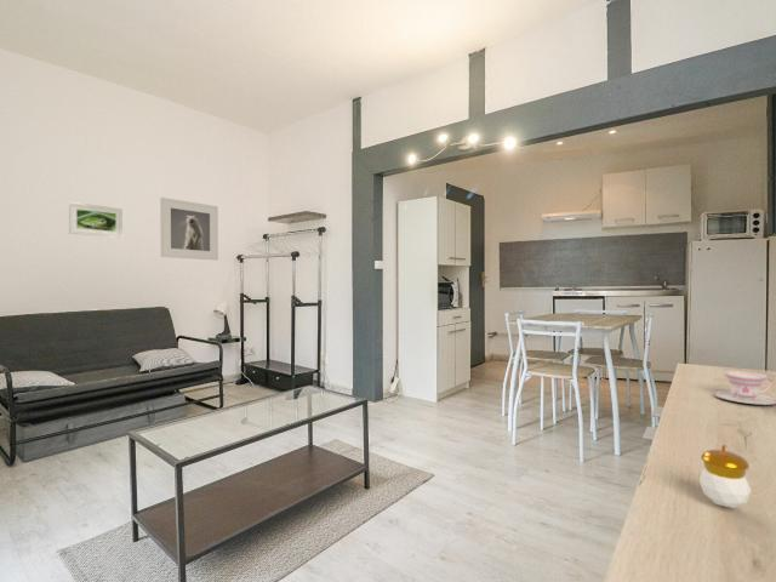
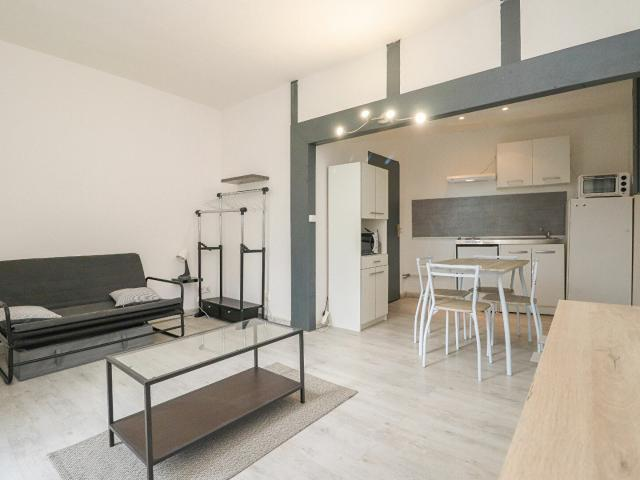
- teacup [713,370,776,406]
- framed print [68,201,124,239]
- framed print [159,196,219,261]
- candle [698,444,752,509]
